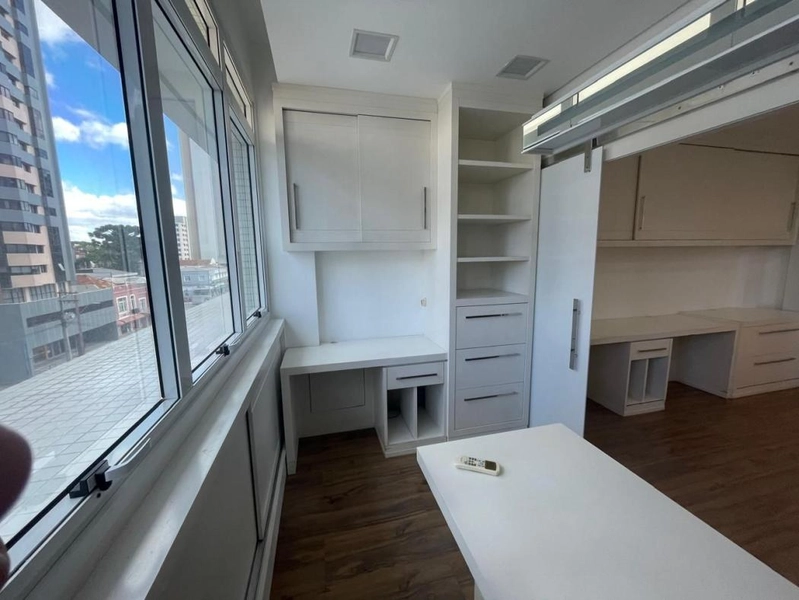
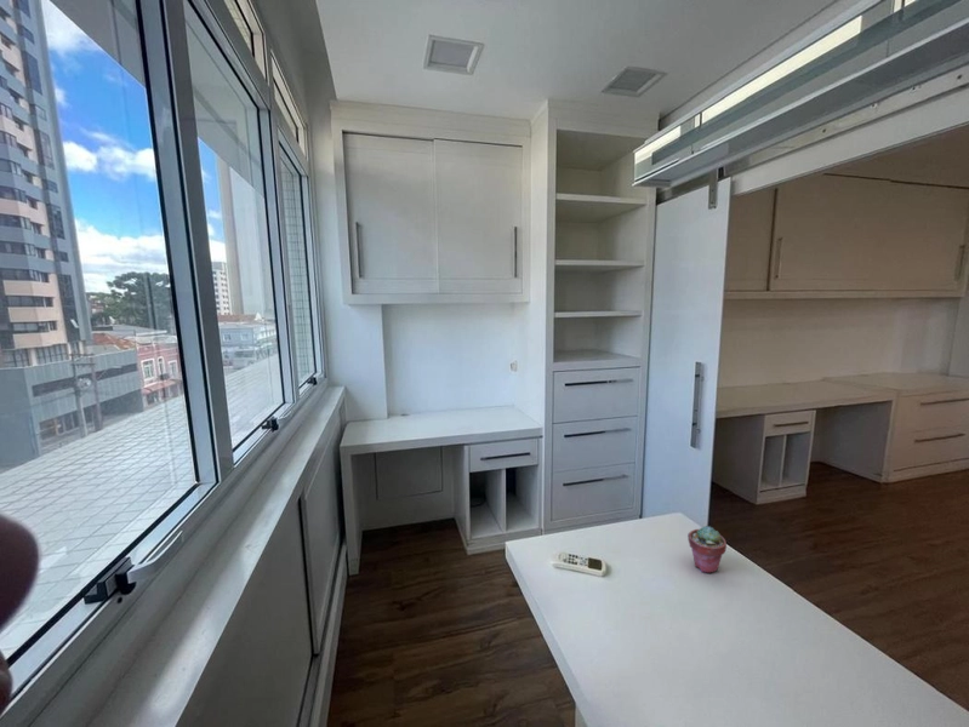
+ potted succulent [686,525,728,574]
